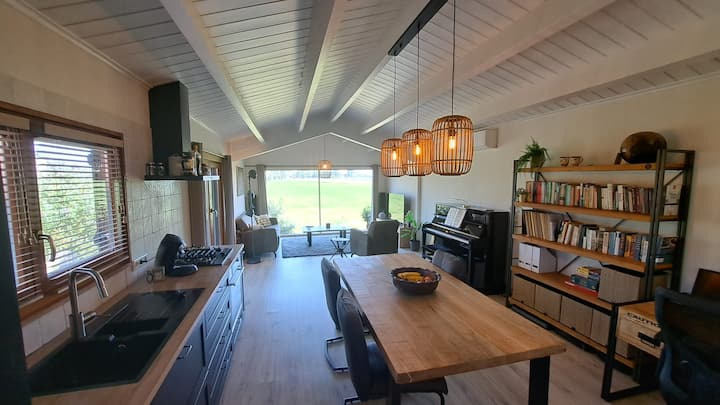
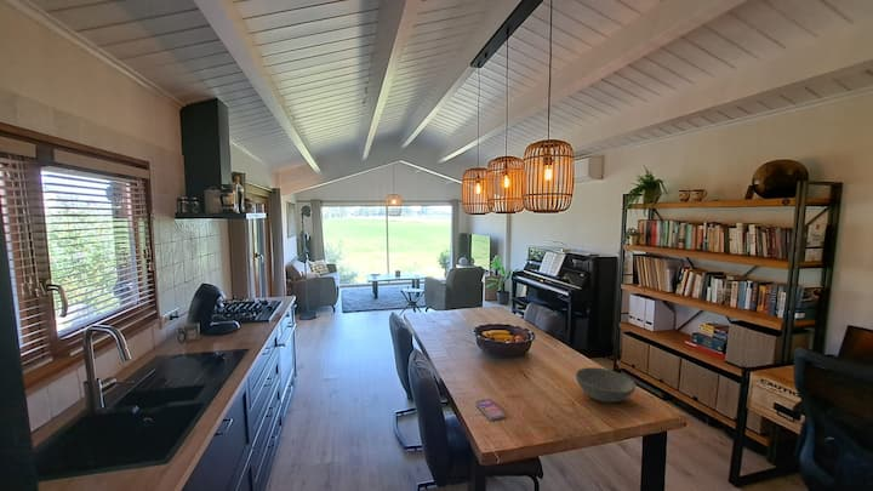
+ smartphone [475,398,507,421]
+ bowl [575,366,637,404]
